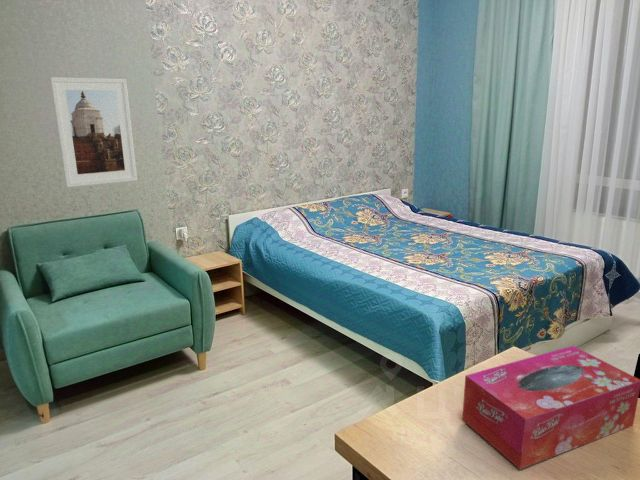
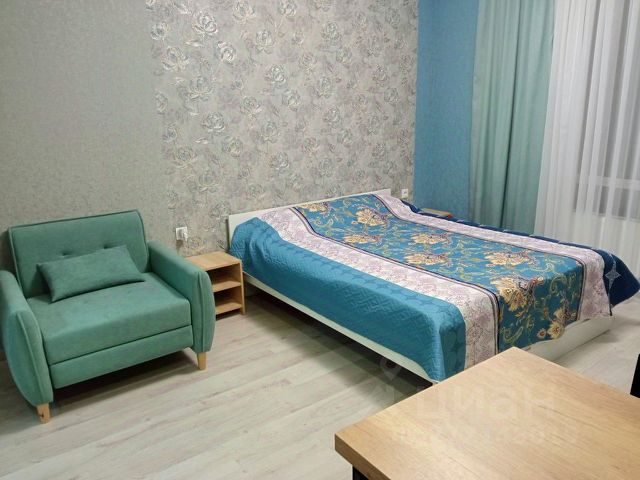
- tissue box [461,345,640,470]
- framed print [49,76,138,188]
